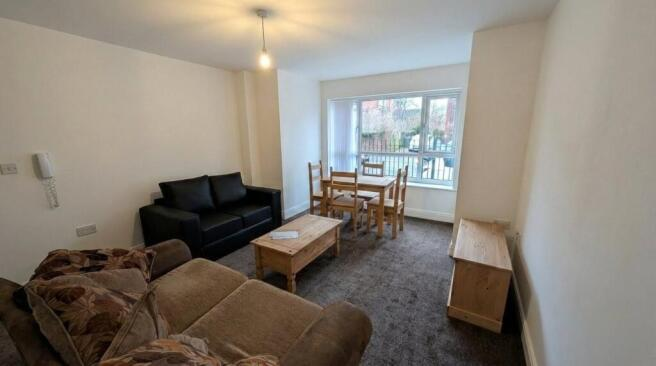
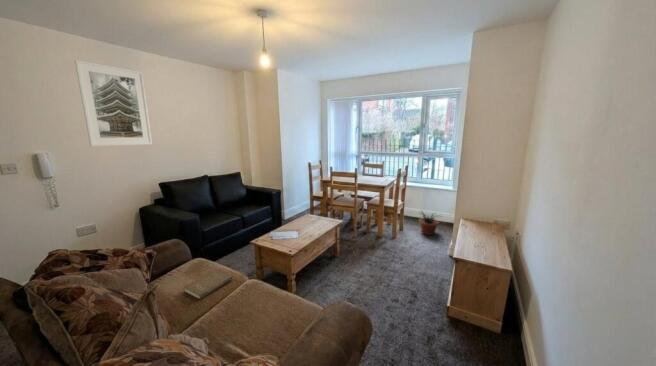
+ book [183,269,234,300]
+ potted plant [418,209,443,236]
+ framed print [74,59,153,147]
